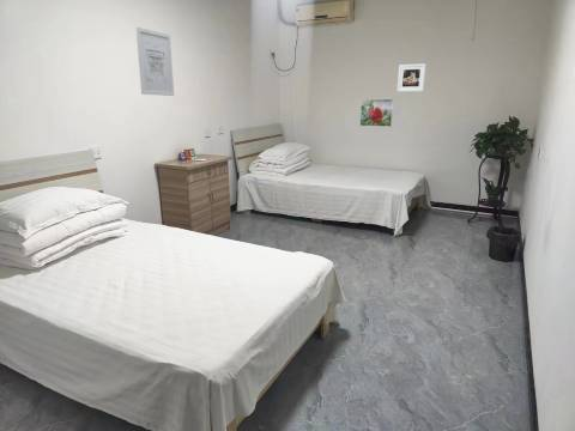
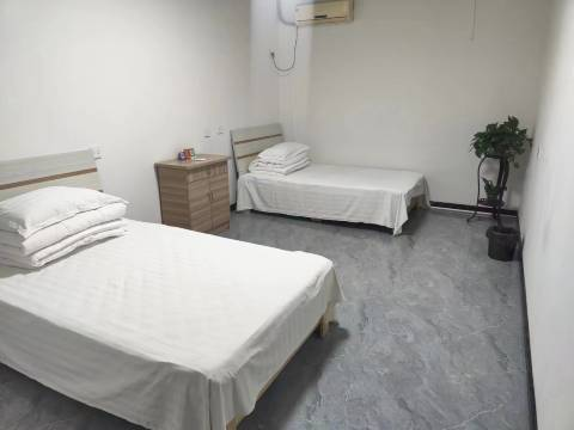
- wall art [135,25,175,97]
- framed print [358,98,395,128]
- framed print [397,62,428,93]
